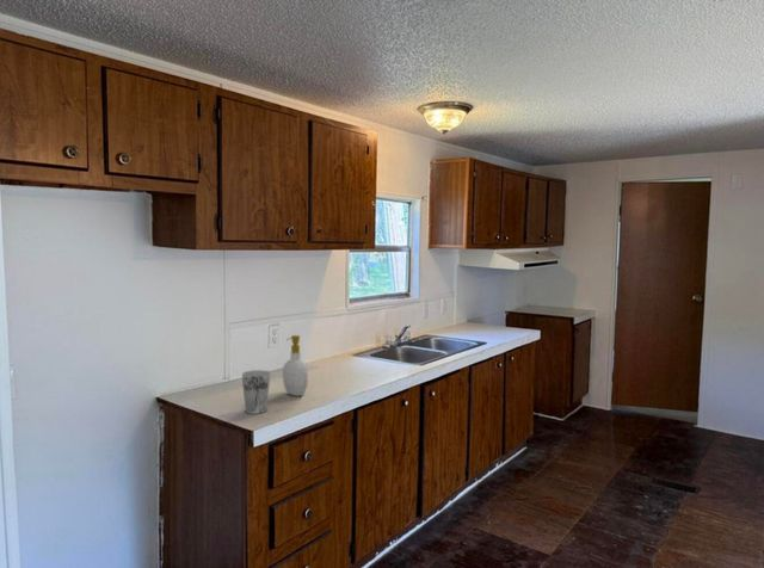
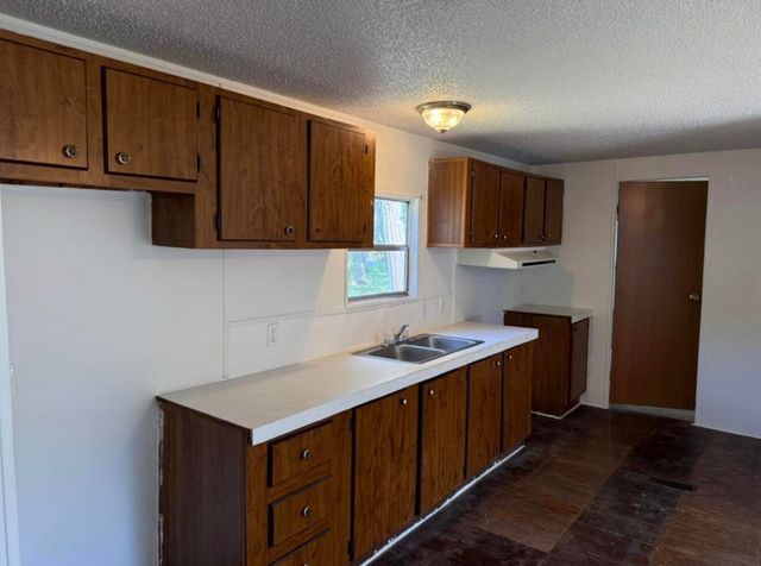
- soap bottle [282,334,309,397]
- cup [241,369,271,415]
